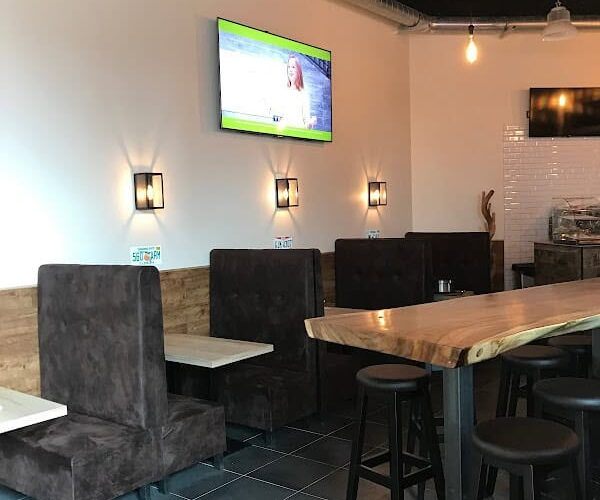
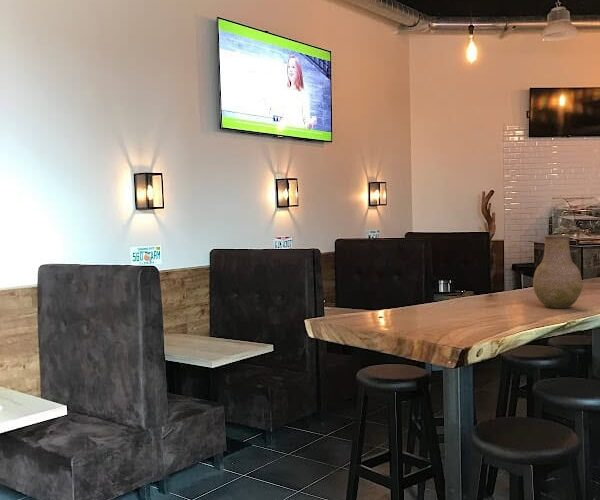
+ vase [532,234,583,309]
